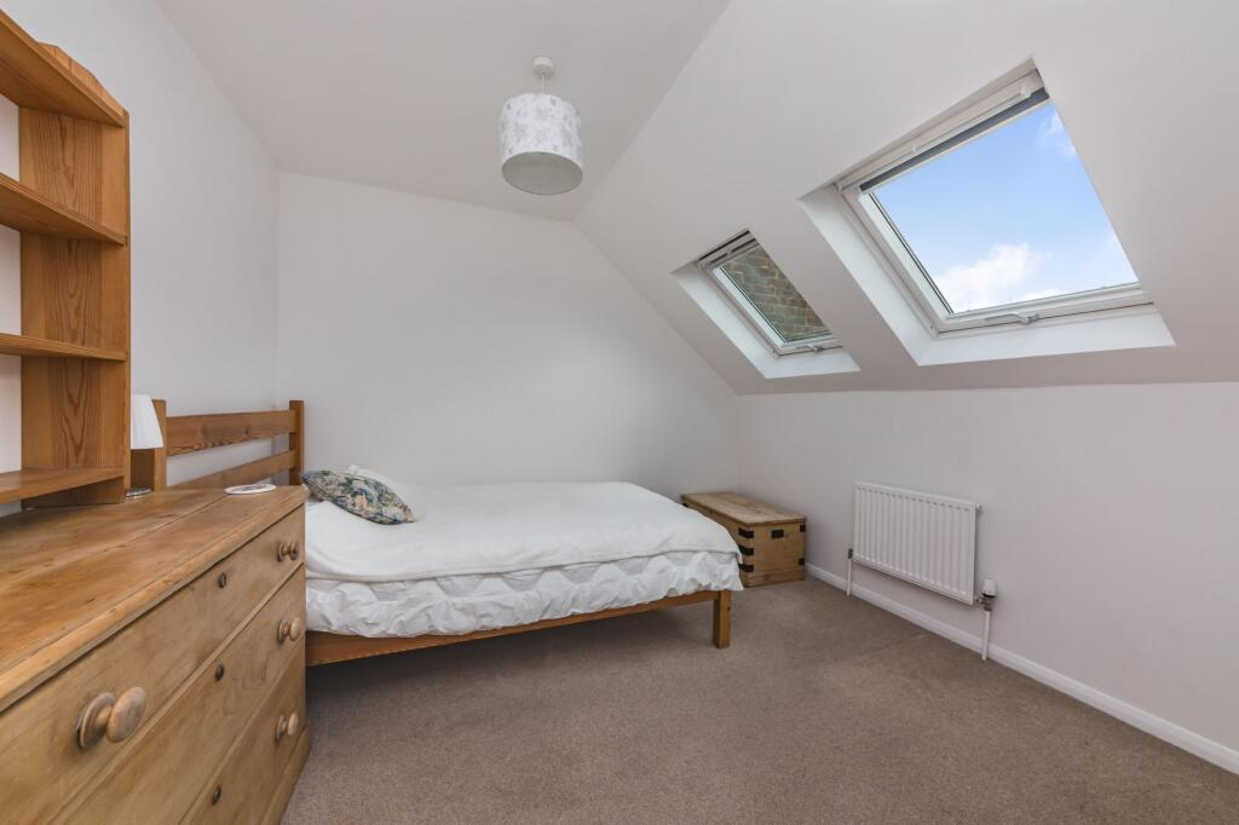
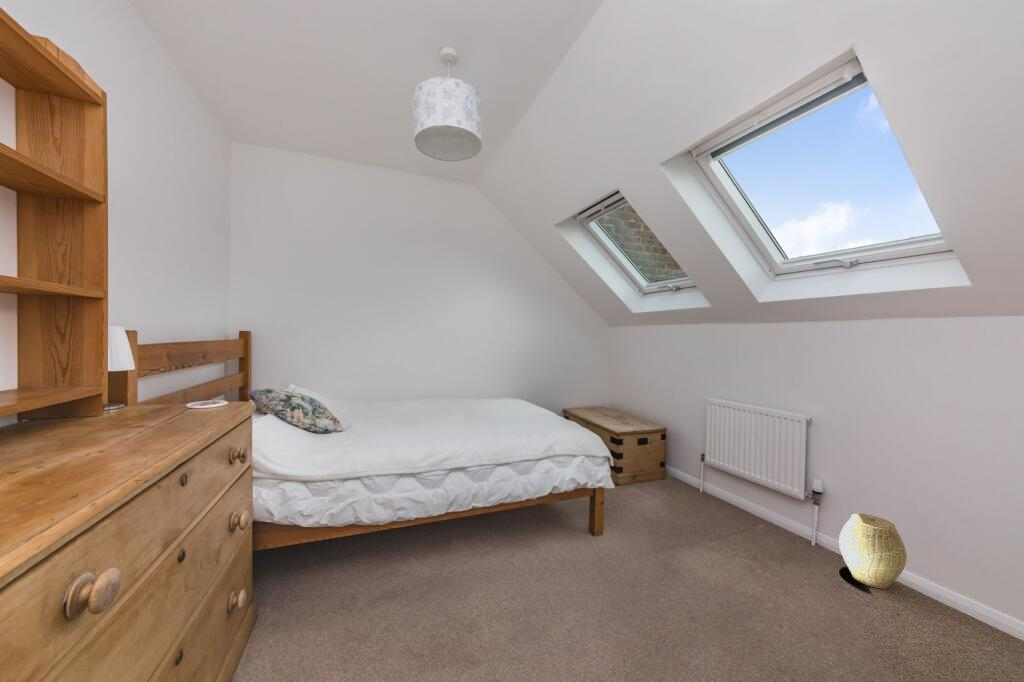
+ woven basket [838,513,908,589]
